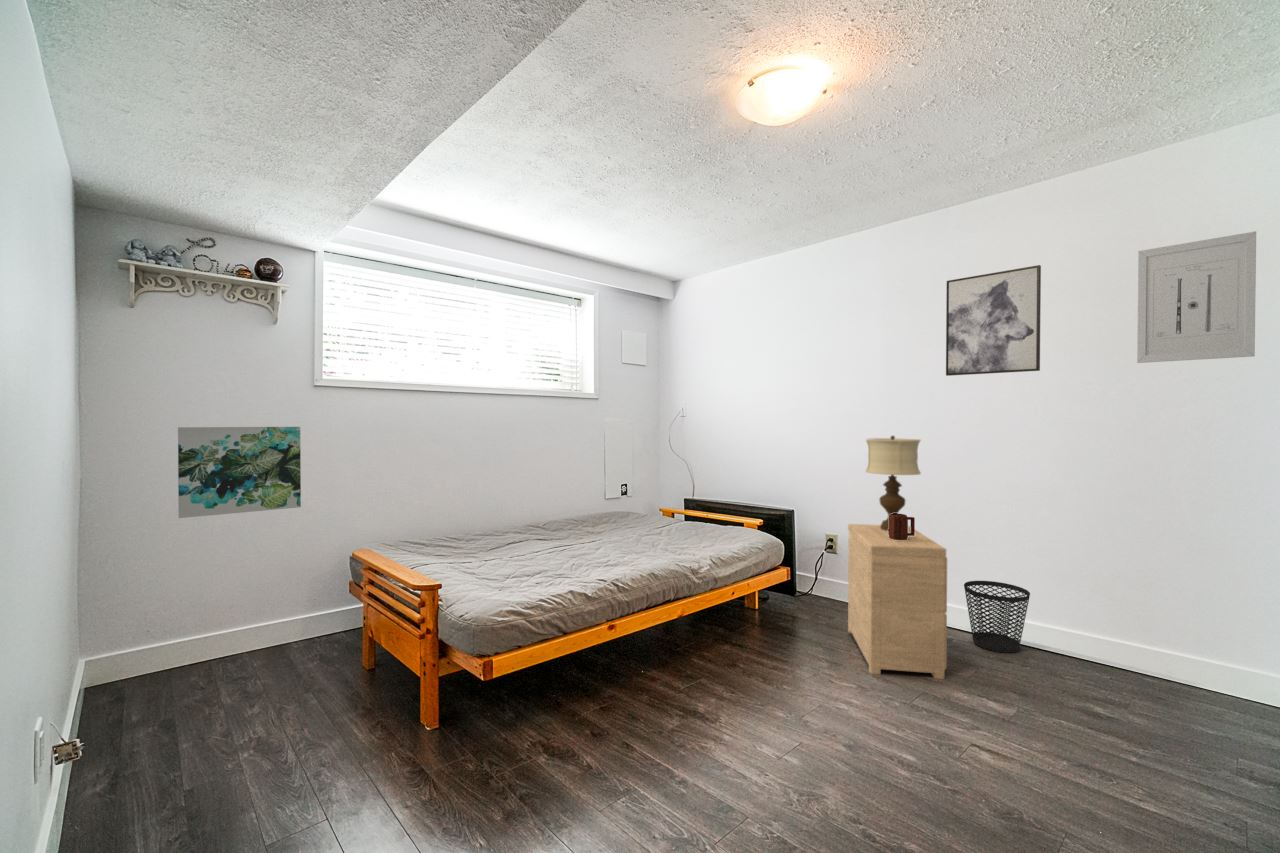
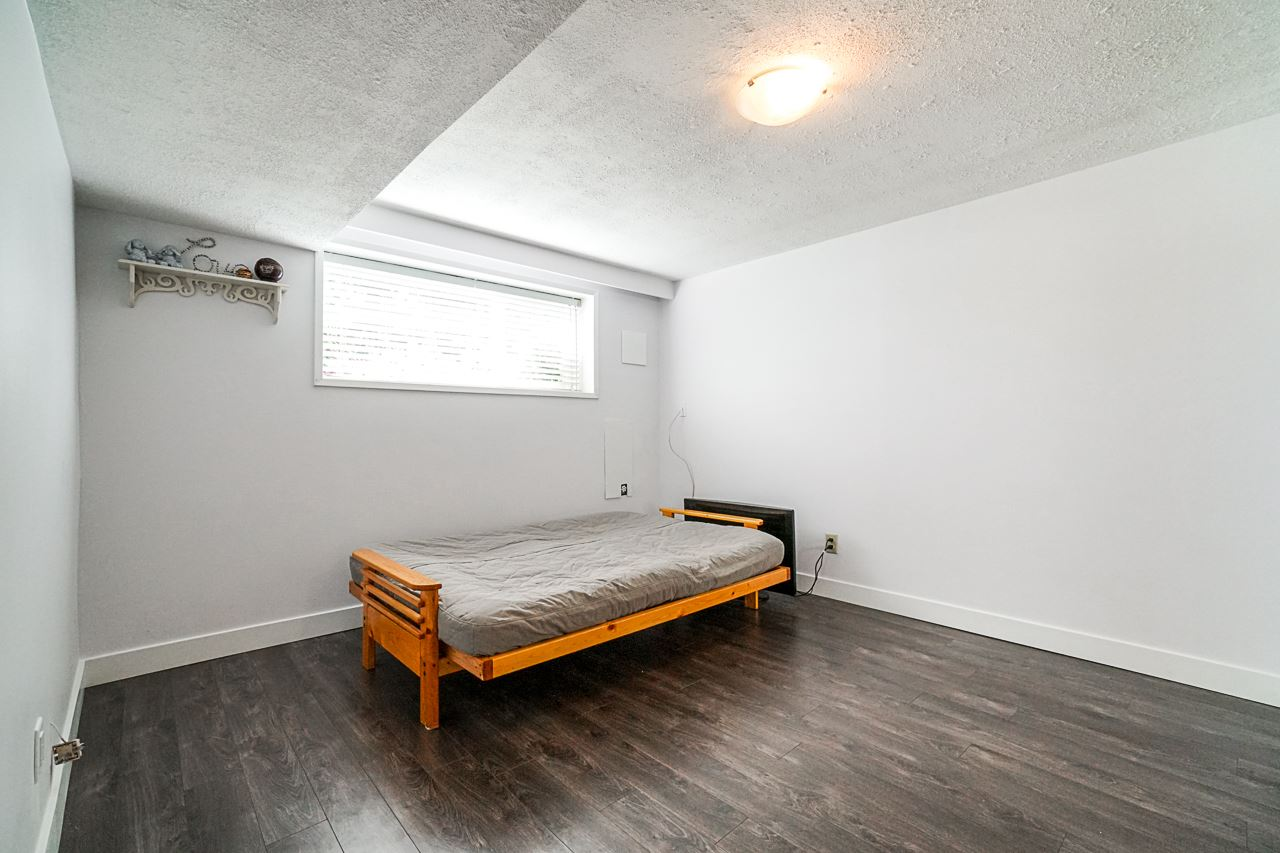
- side table [847,523,948,680]
- wall art [177,426,302,519]
- mug [888,513,916,540]
- wall art [945,264,1042,377]
- wall art [1136,230,1257,364]
- wastebasket [963,580,1031,654]
- table lamp [864,435,922,531]
